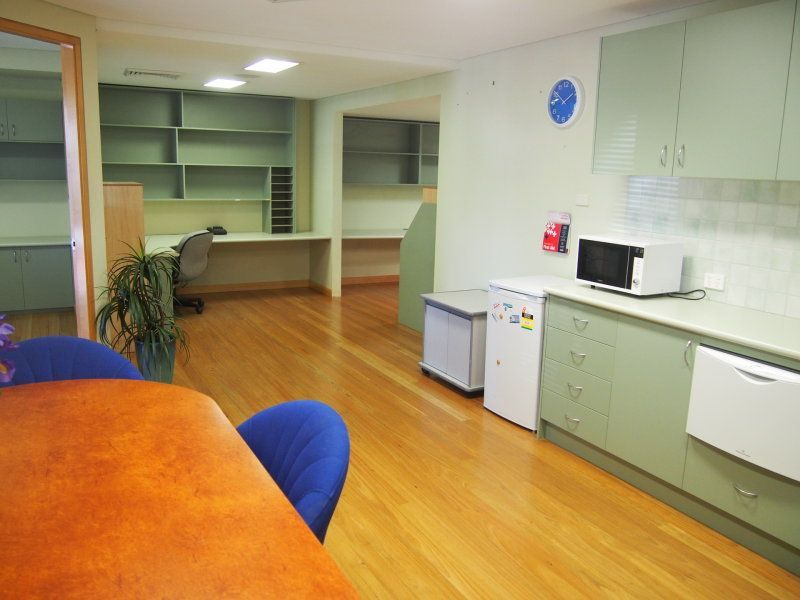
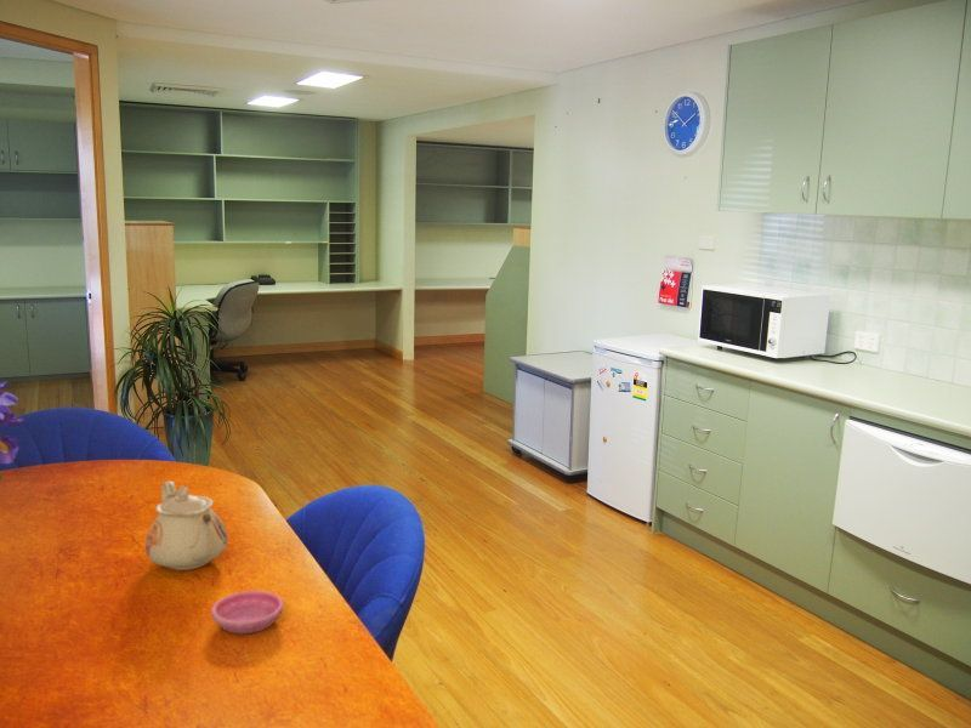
+ teapot [143,480,229,571]
+ saucer [210,590,285,635]
